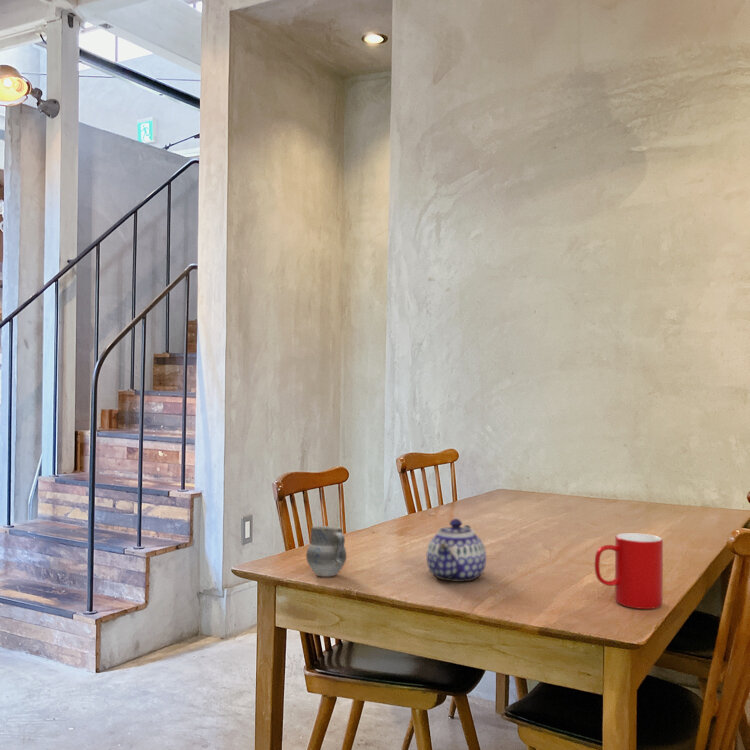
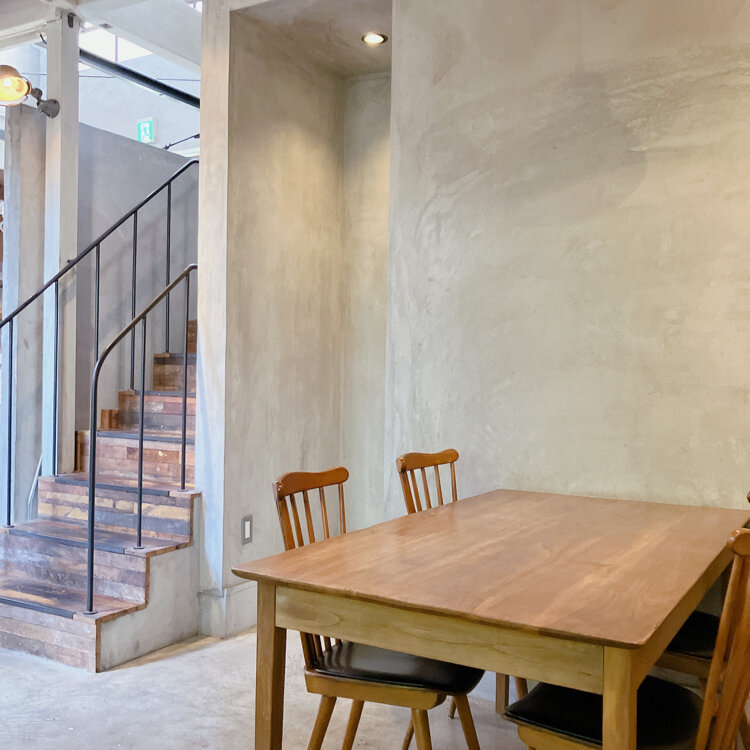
- cup [305,525,348,577]
- cup [594,532,664,610]
- teapot [426,517,487,583]
